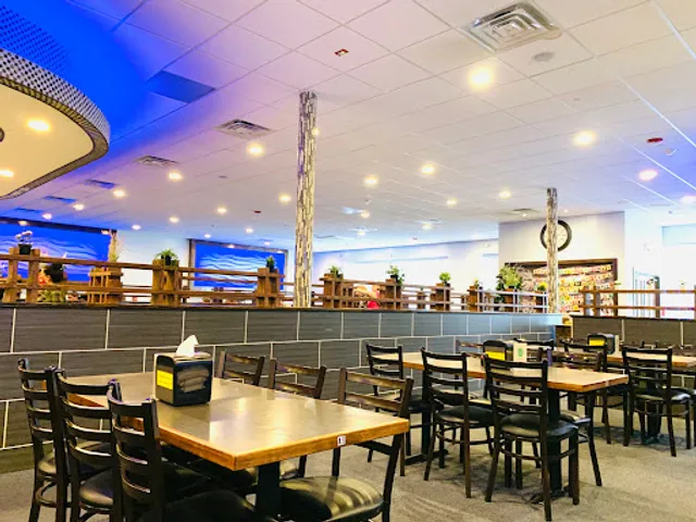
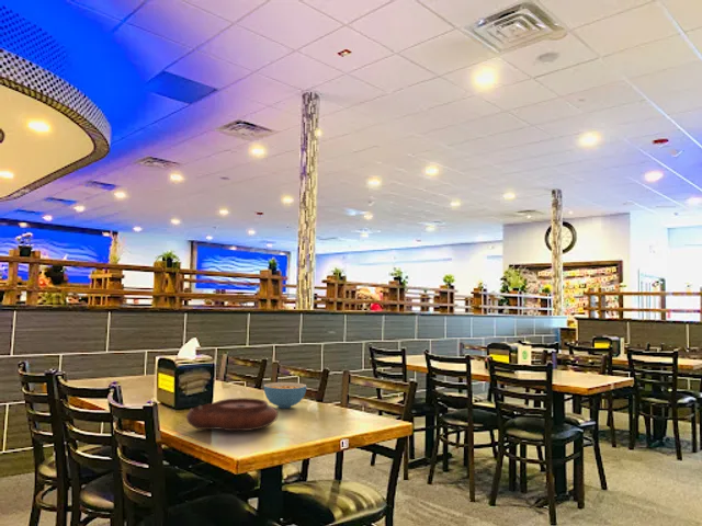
+ cereal bowl [263,381,307,409]
+ plate [185,397,279,432]
